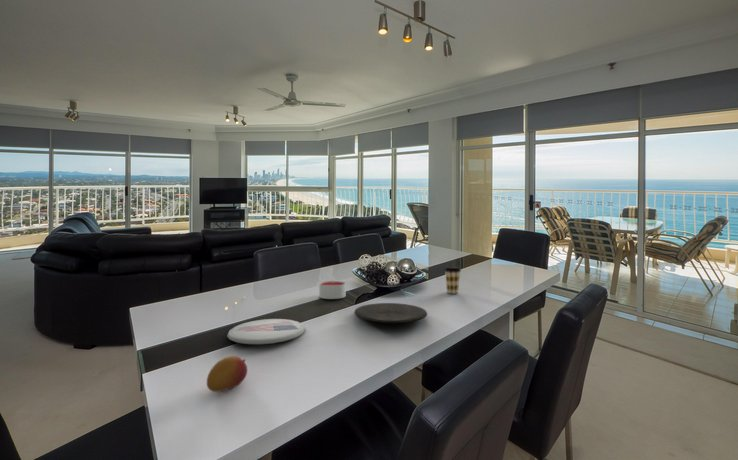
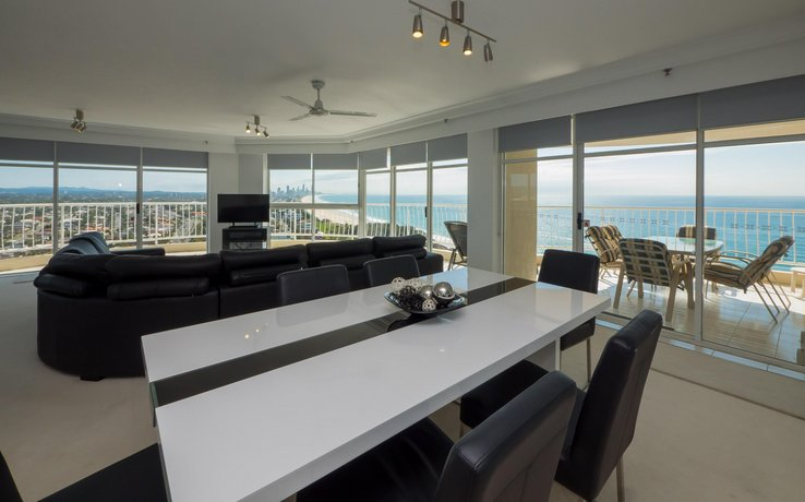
- candle [318,280,347,300]
- plate [226,318,306,346]
- plate [353,302,428,324]
- coffee cup [443,265,462,294]
- fruit [206,355,248,393]
